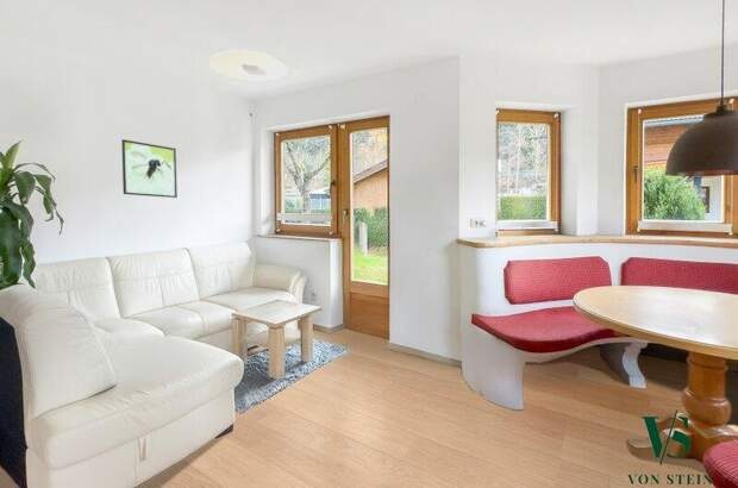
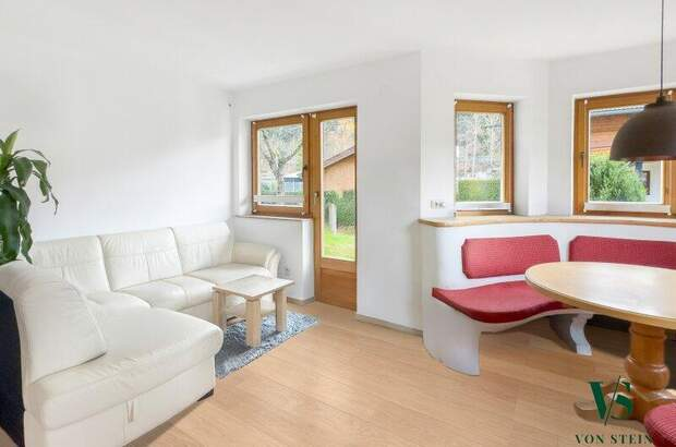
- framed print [120,138,179,199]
- ceiling light [208,49,289,83]
